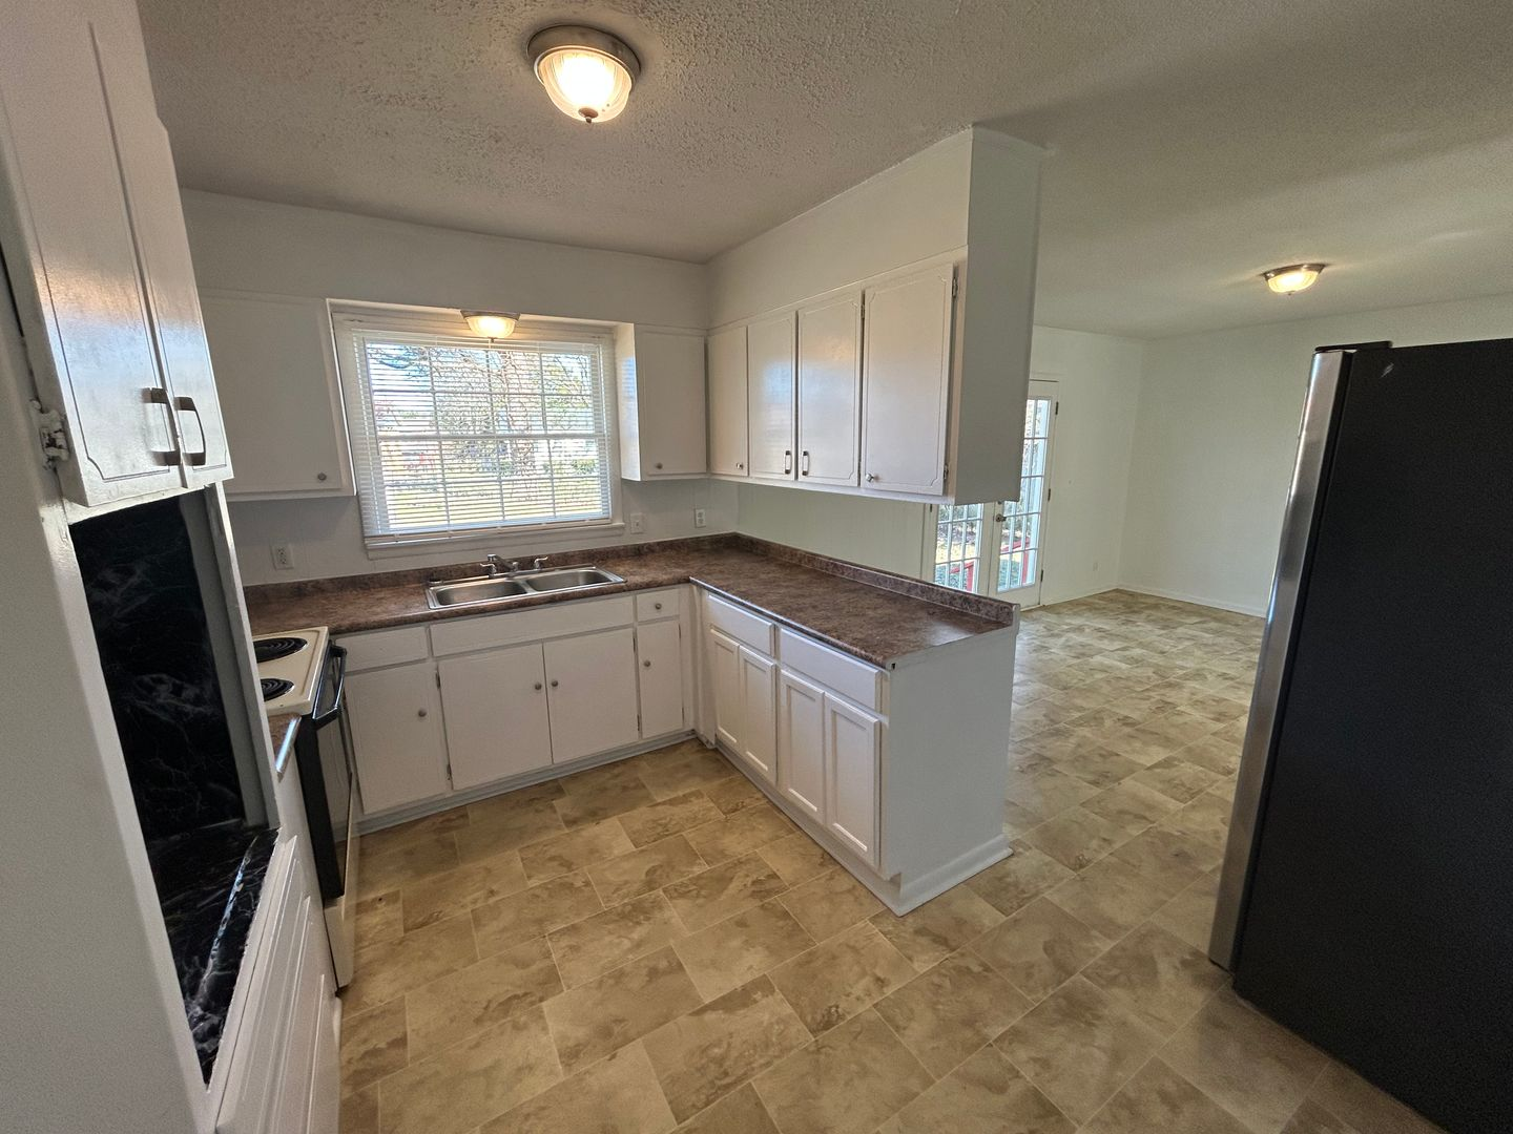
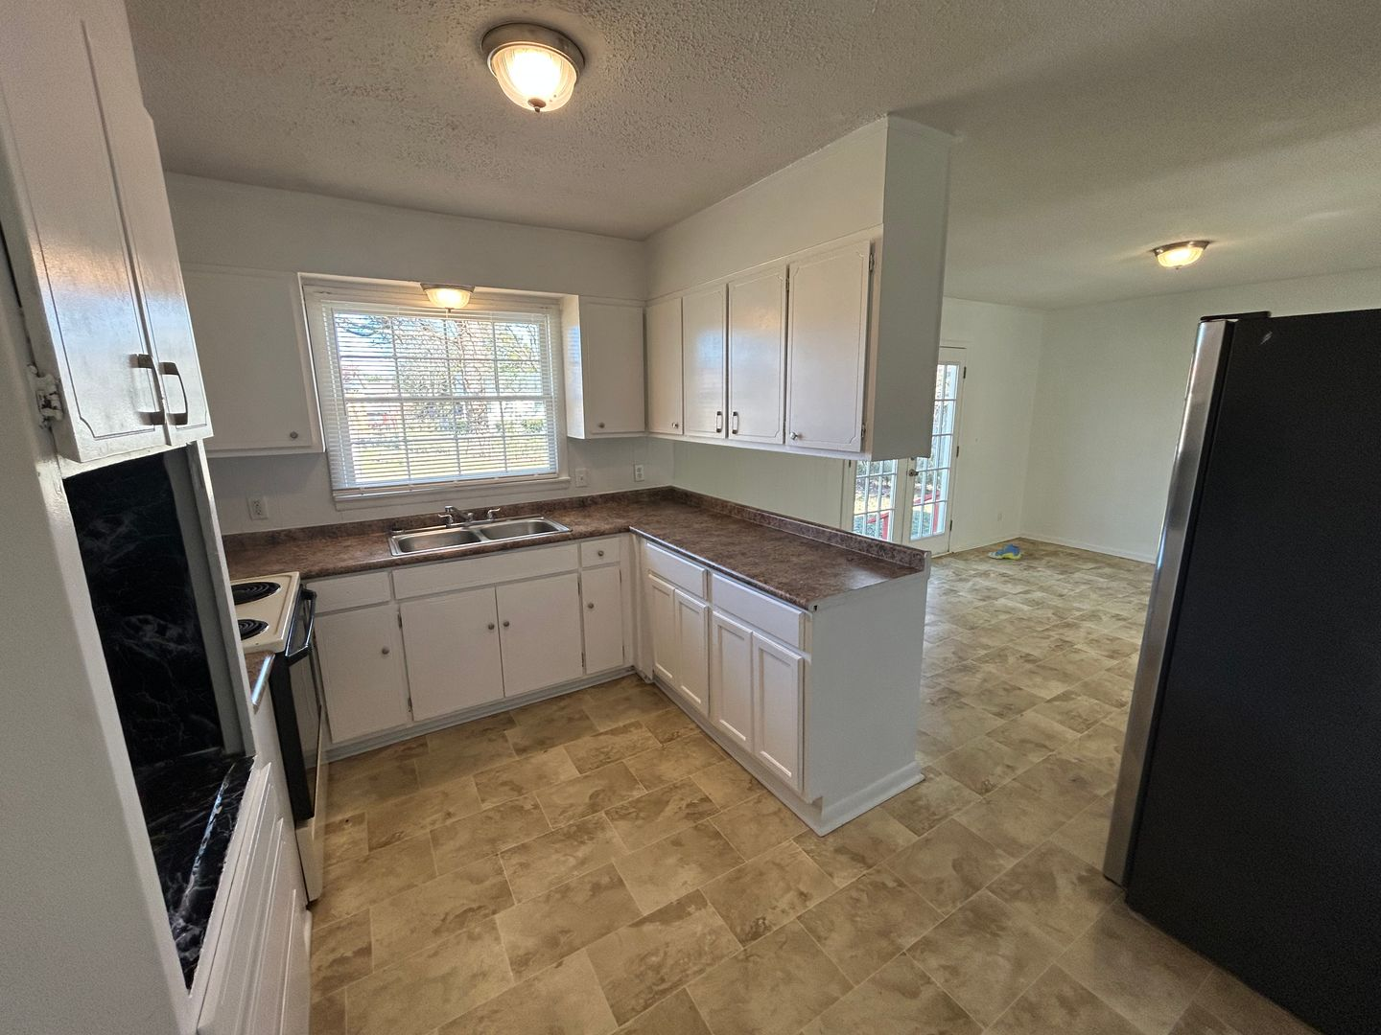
+ sneaker [987,543,1022,561]
